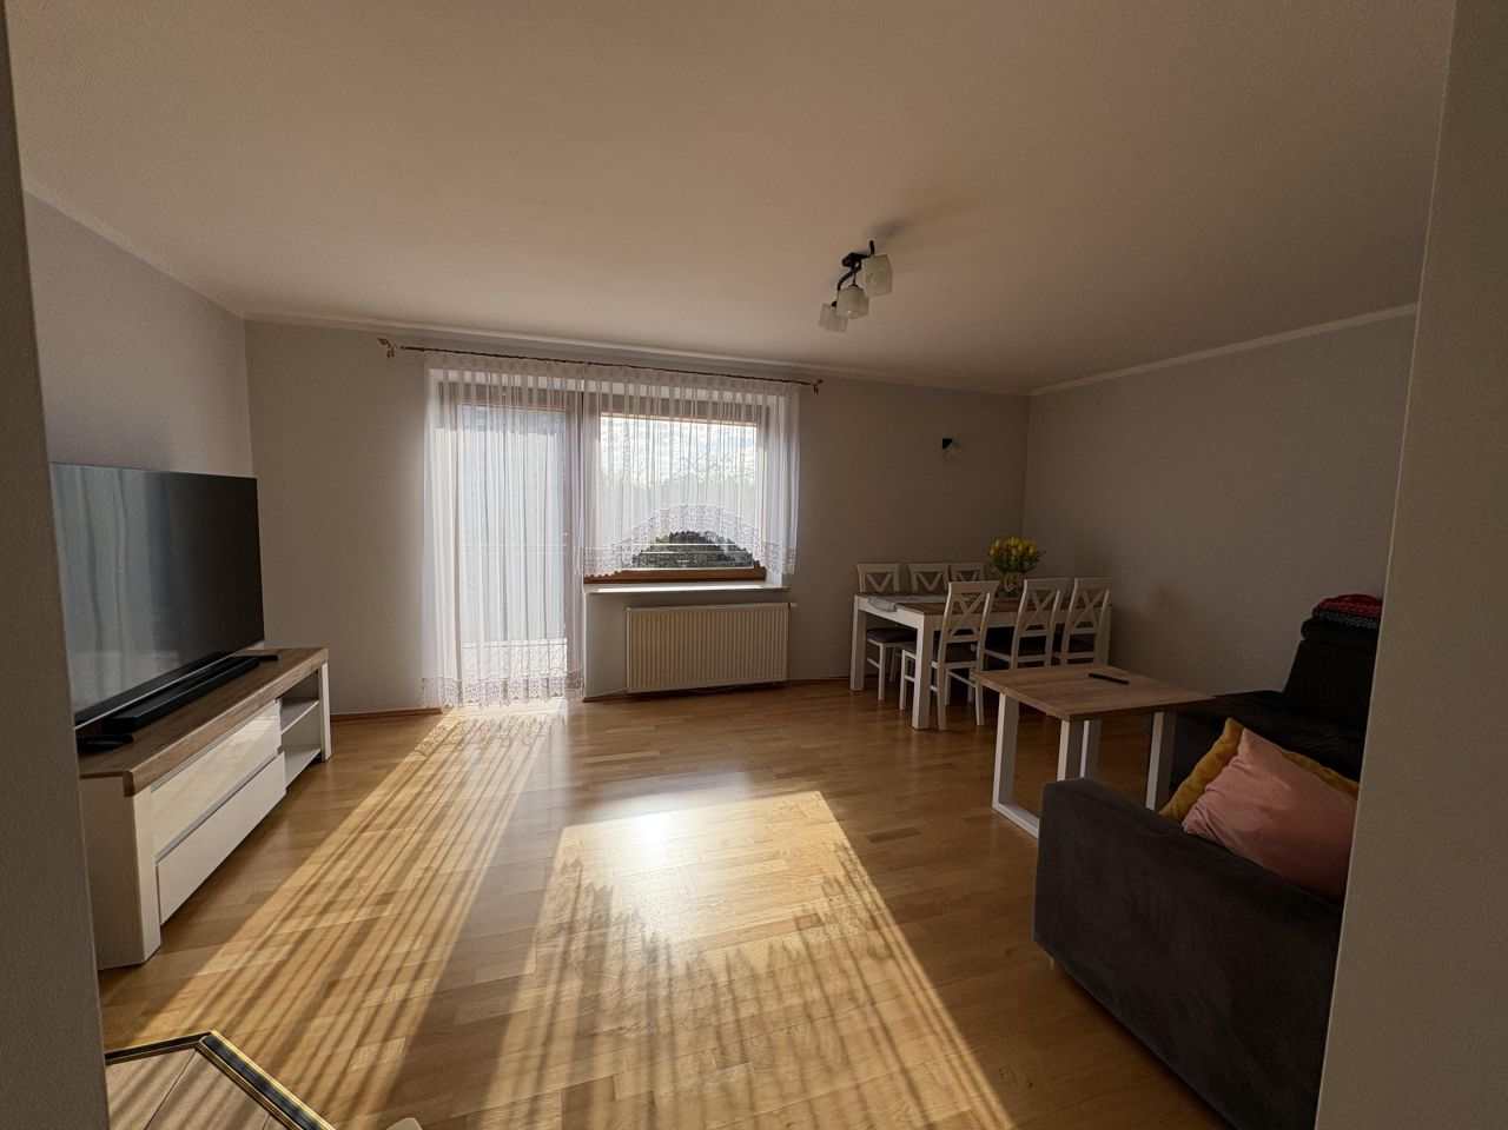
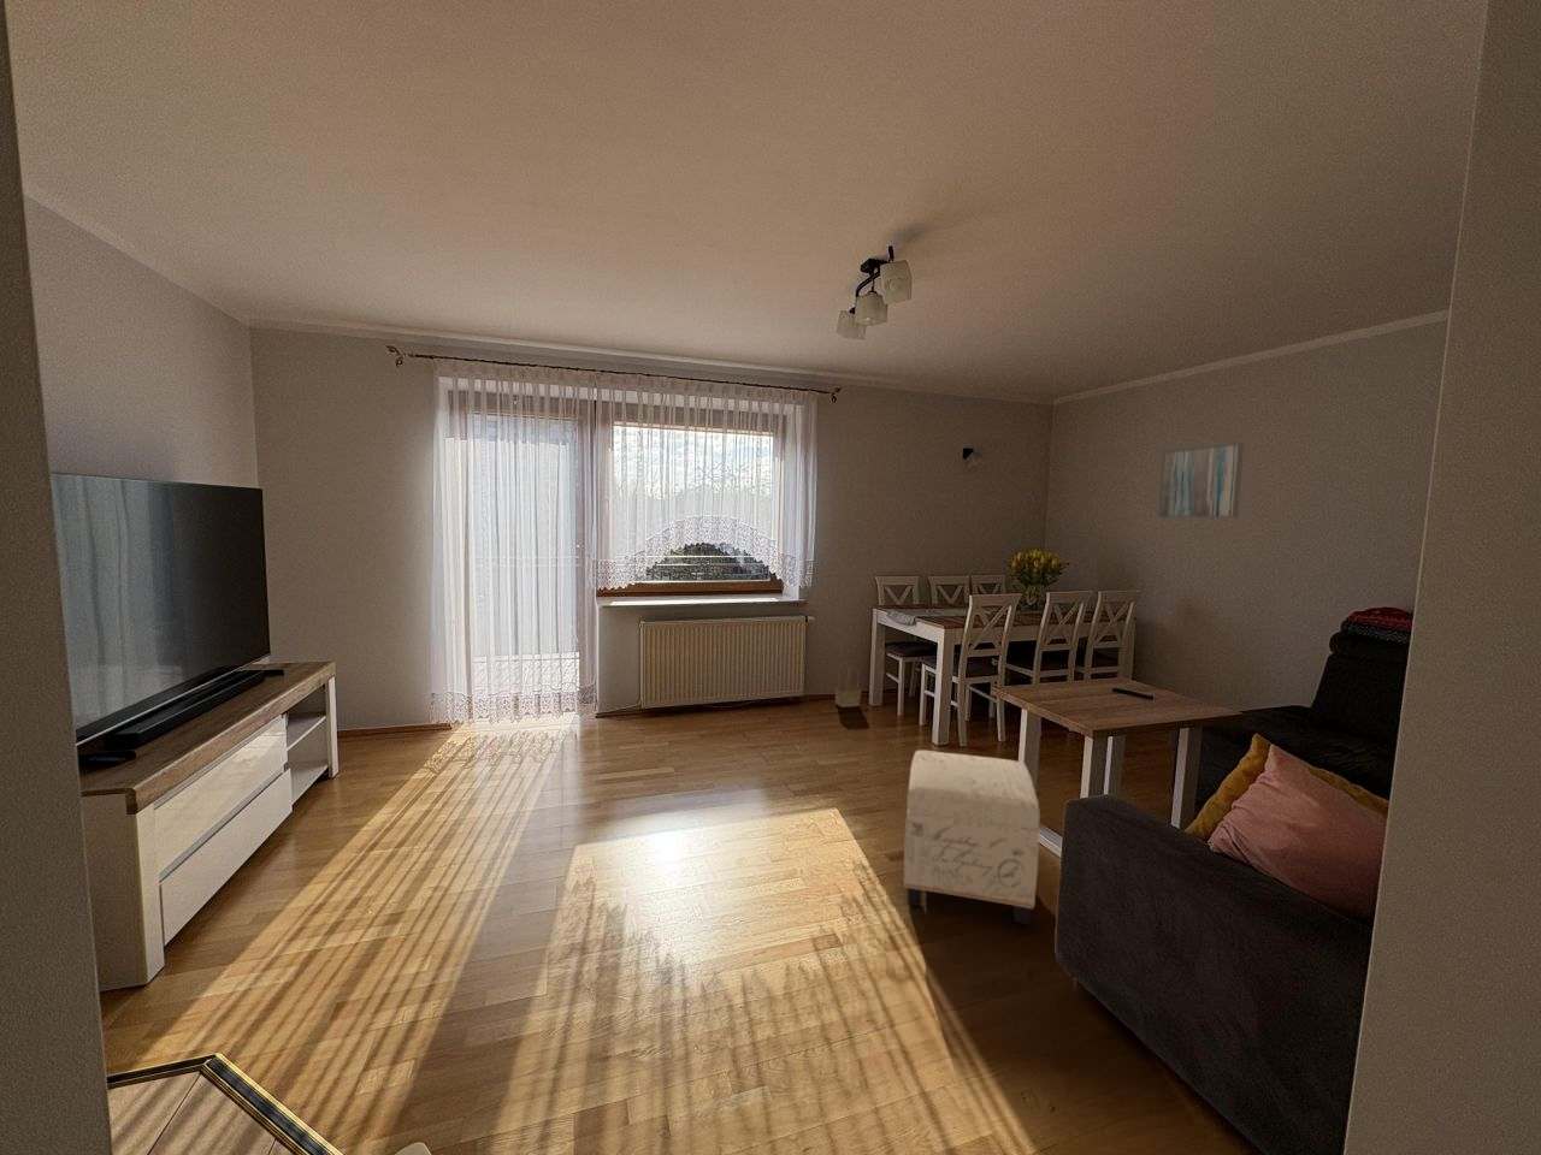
+ ottoman [902,750,1041,927]
+ wall art [1156,442,1245,518]
+ basket [835,661,862,709]
